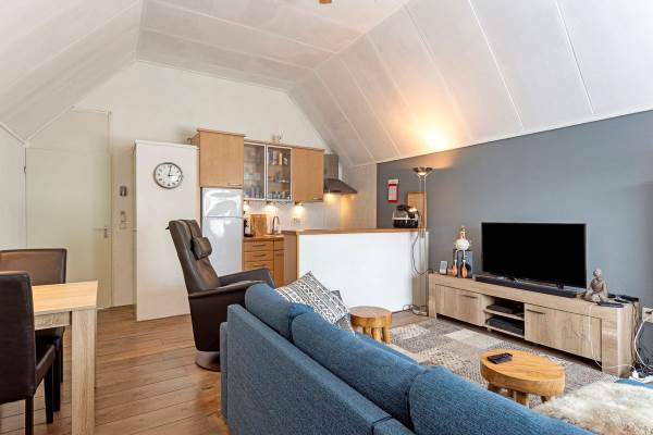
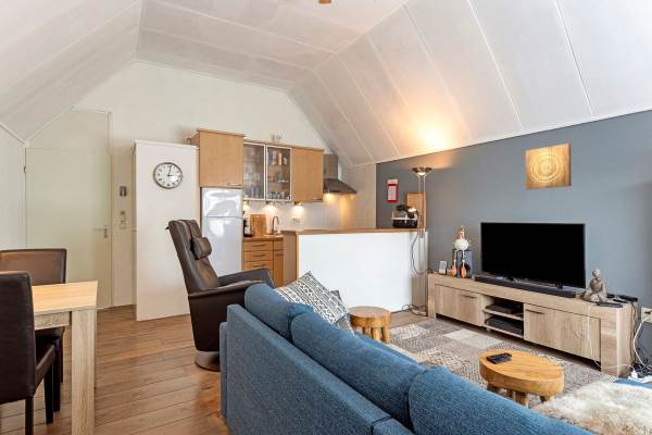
+ wall art [525,142,572,190]
